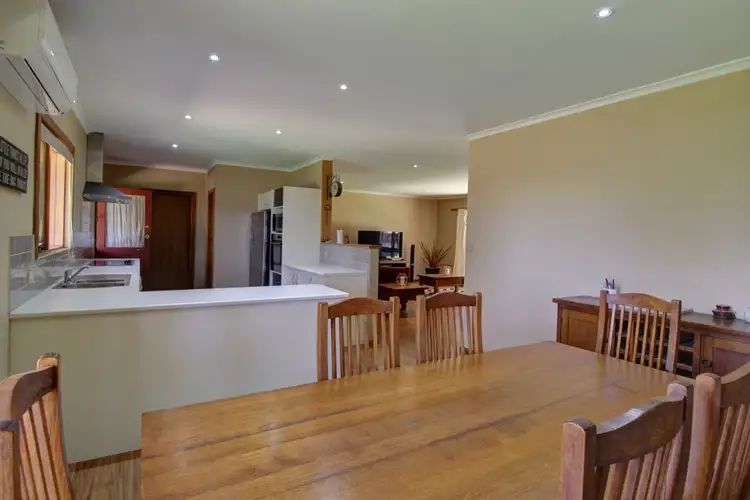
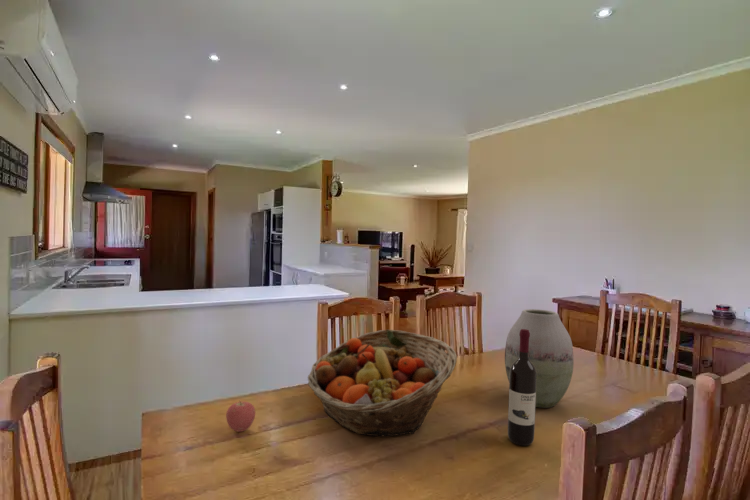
+ wine bottle [507,329,537,447]
+ apple [225,401,256,433]
+ vase [504,308,575,409]
+ fruit basket [307,329,458,437]
